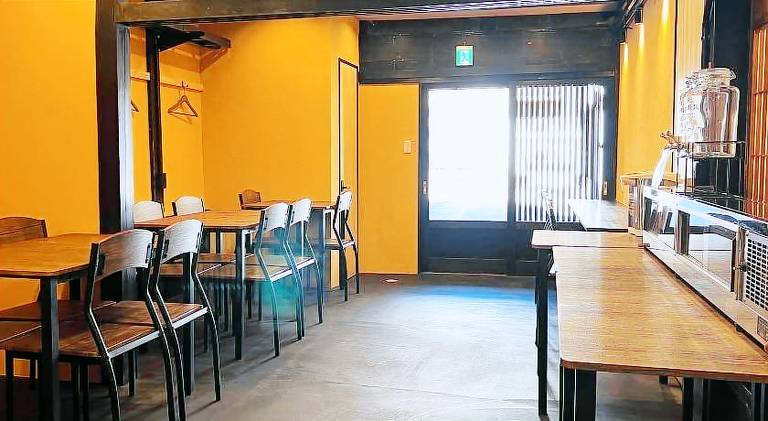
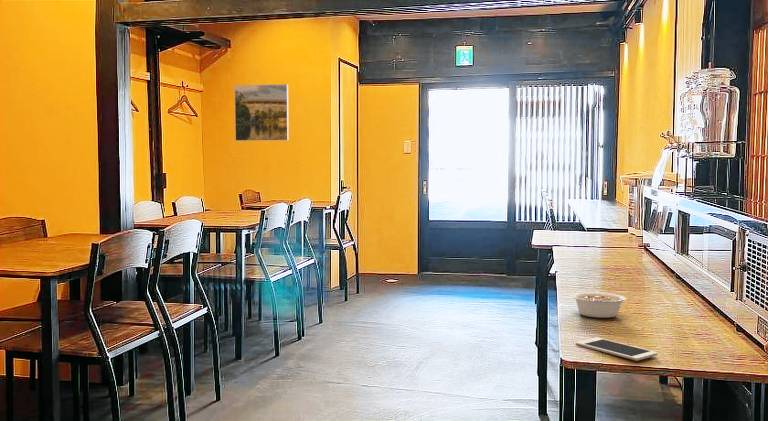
+ legume [571,292,635,319]
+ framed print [234,83,290,142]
+ cell phone [575,337,658,362]
